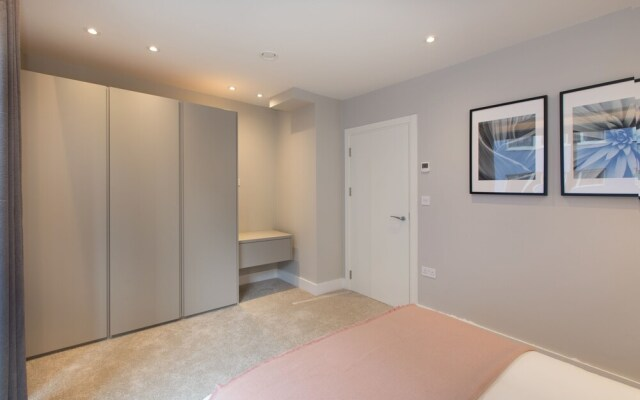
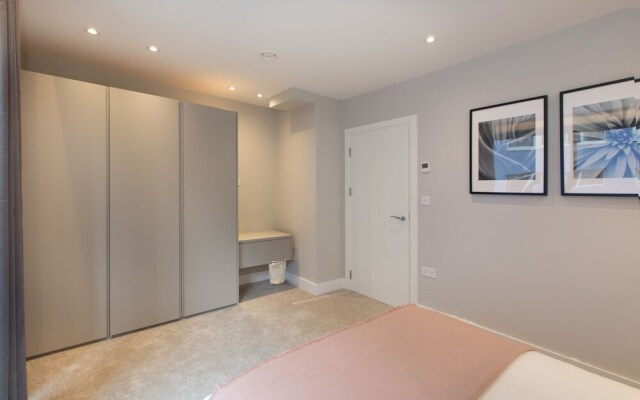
+ wastebasket [268,260,287,285]
